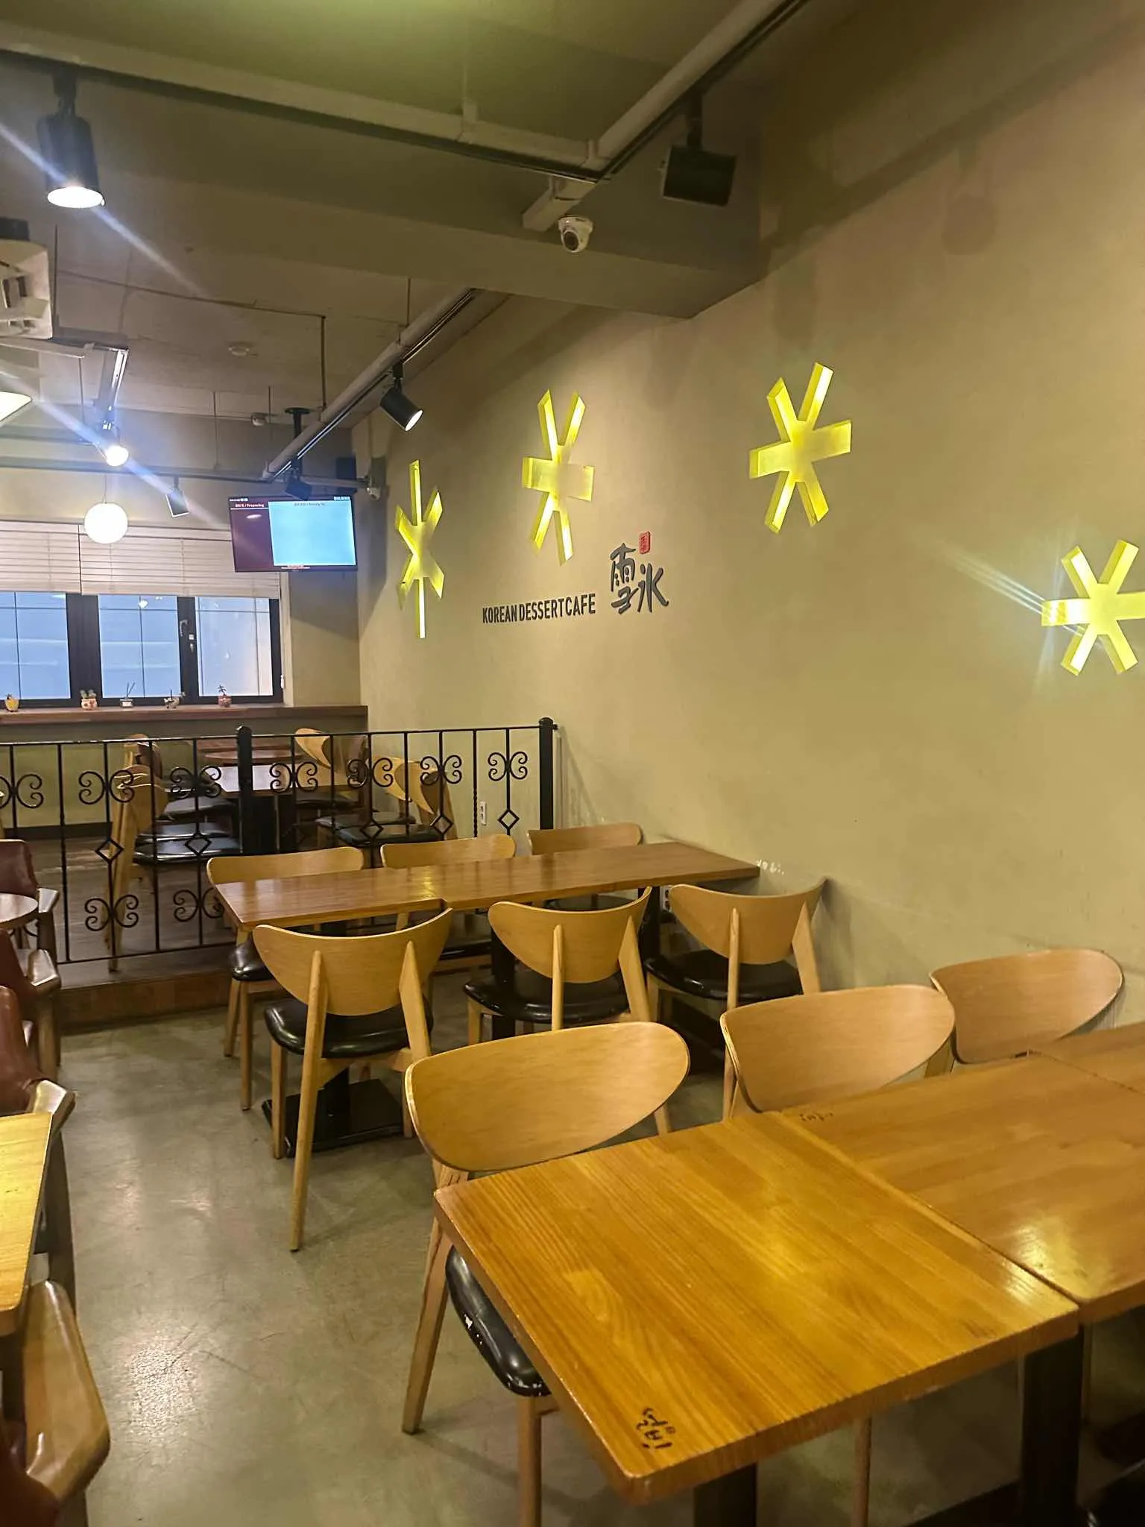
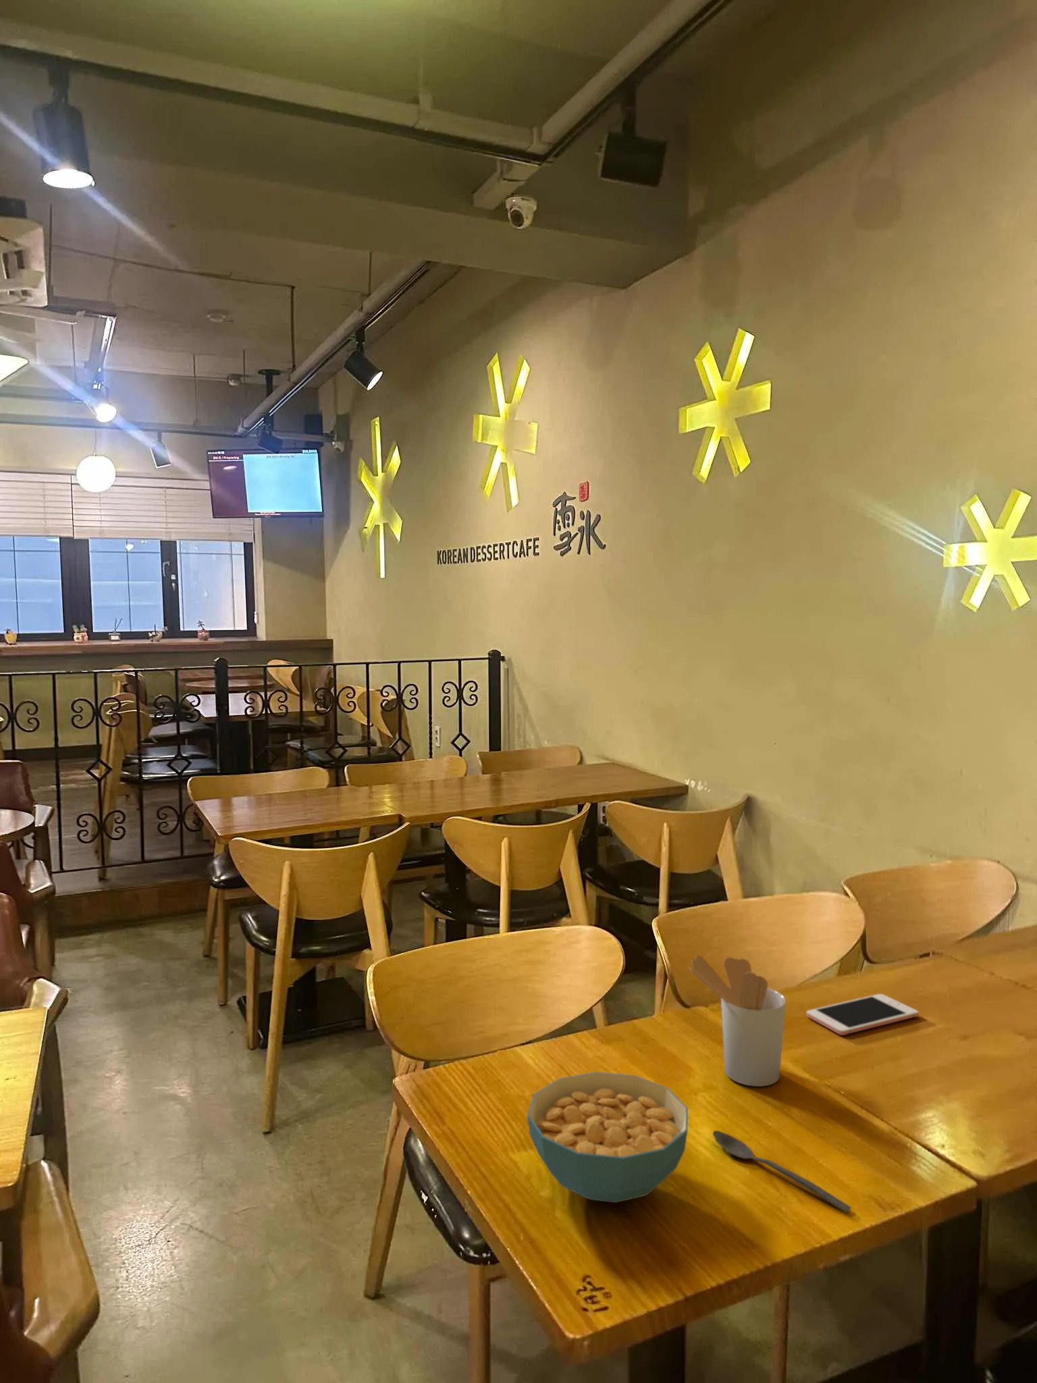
+ spoon [711,1129,852,1213]
+ cell phone [806,993,919,1036]
+ utensil holder [688,955,786,1087]
+ cereal bowl [526,1072,688,1203]
